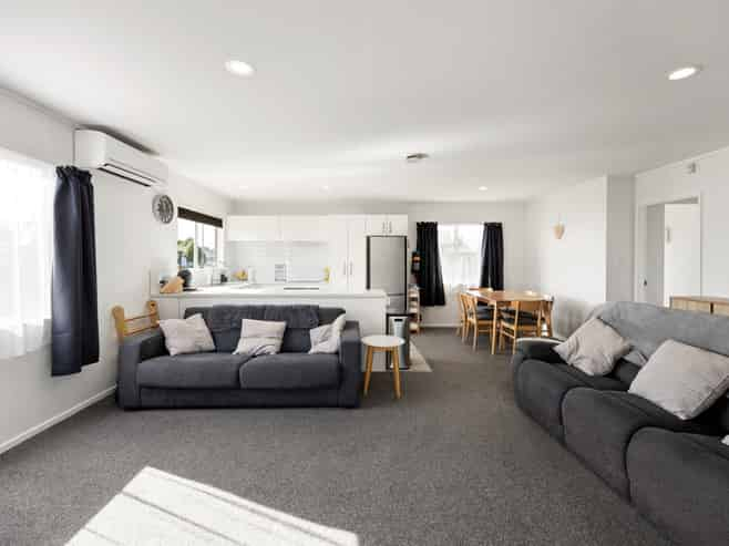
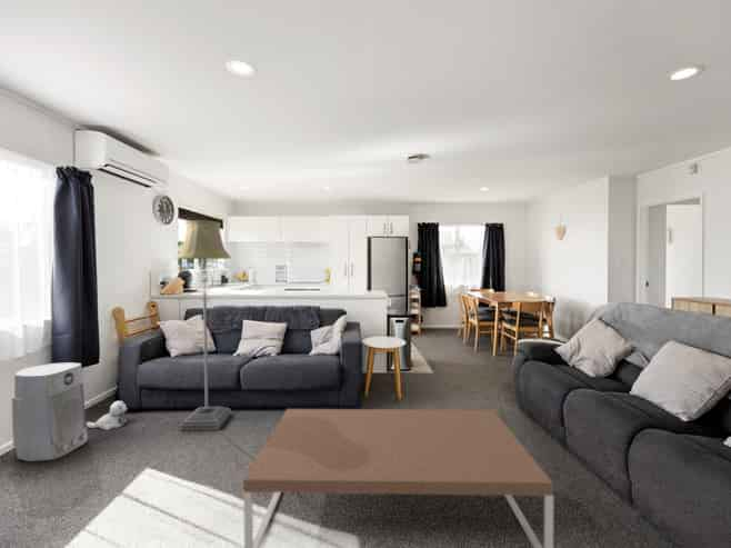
+ plush toy [86,400,129,431]
+ air purifier [11,361,89,462]
+ coffee table [242,408,554,548]
+ floor lamp [173,219,232,431]
